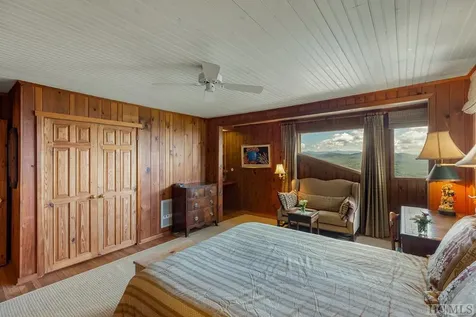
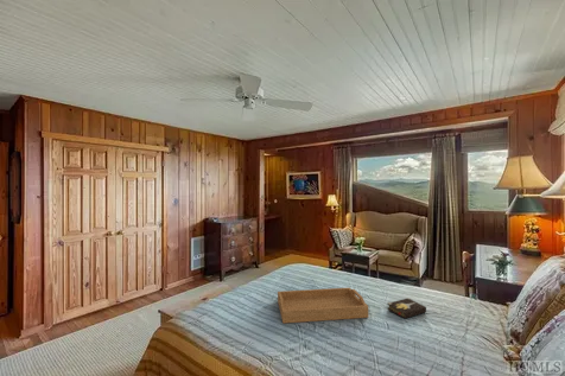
+ hardback book [386,297,427,320]
+ serving tray [277,287,369,324]
